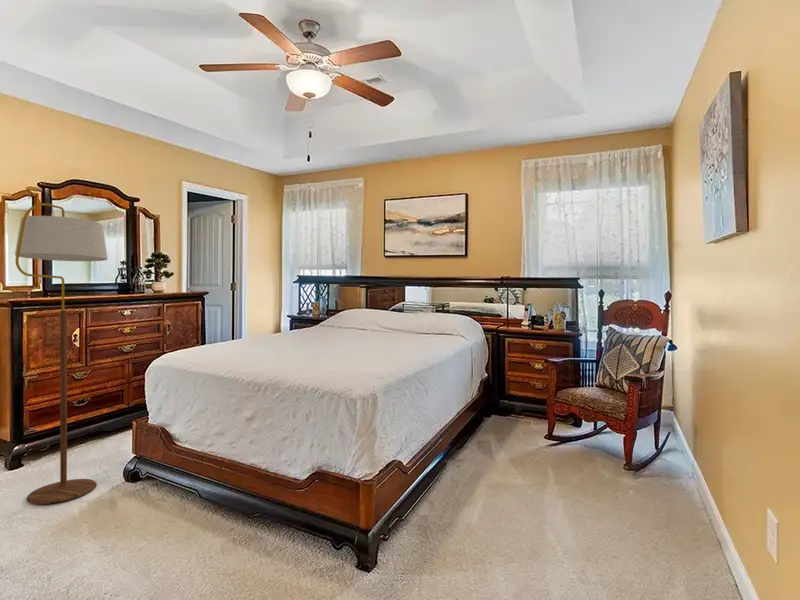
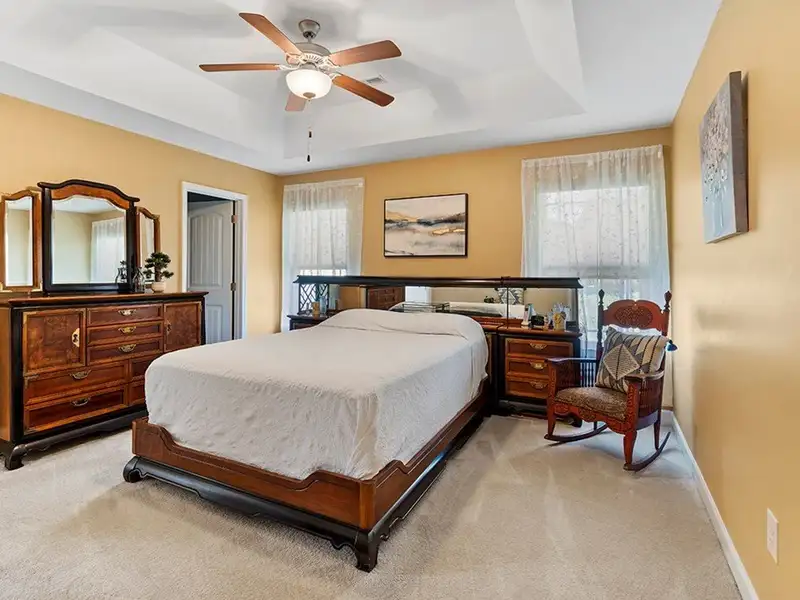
- floor lamp [14,202,109,505]
